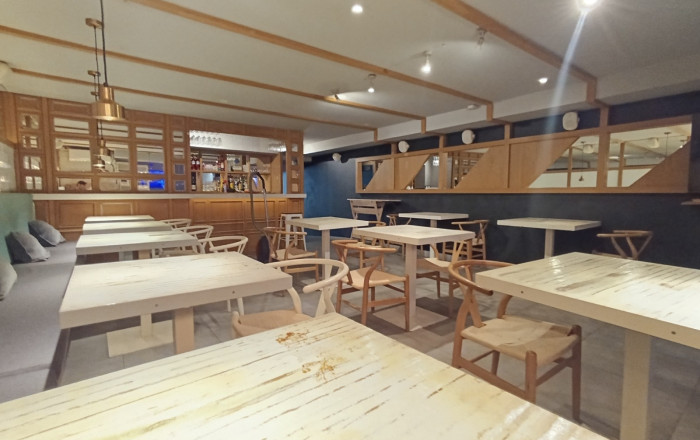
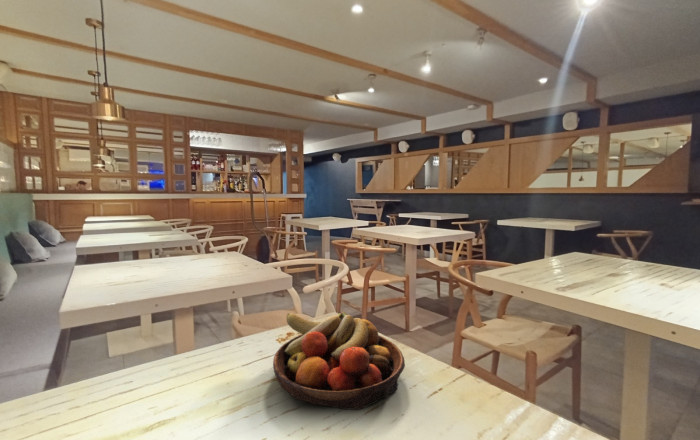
+ fruit bowl [272,310,406,411]
